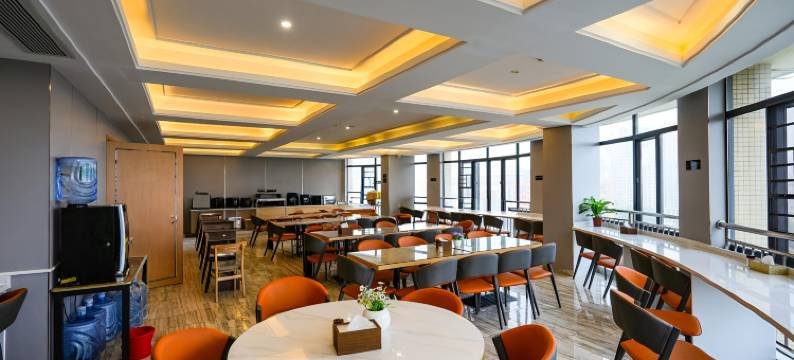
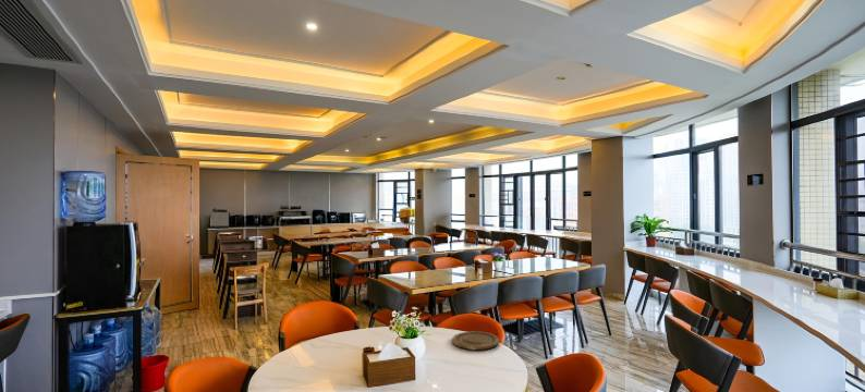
+ plate [451,330,500,351]
